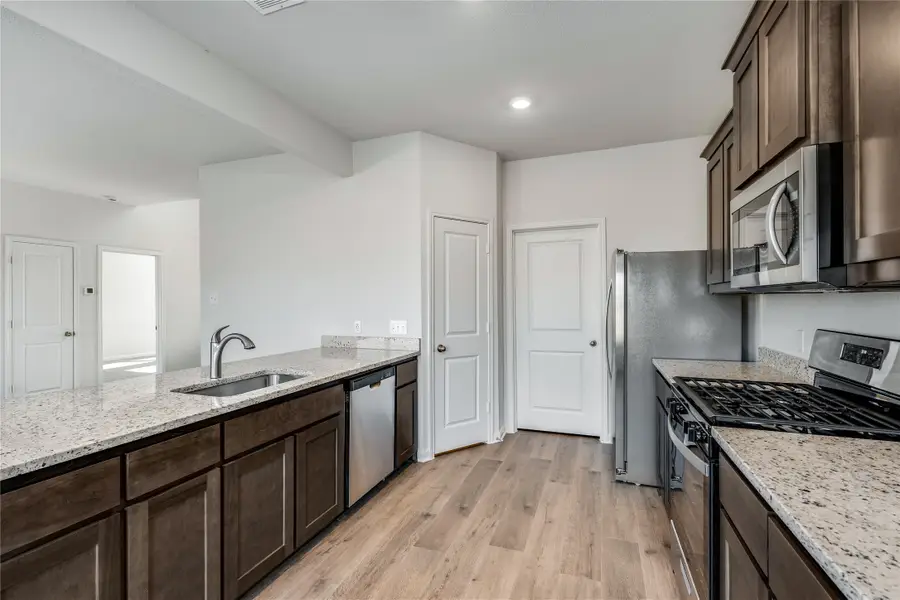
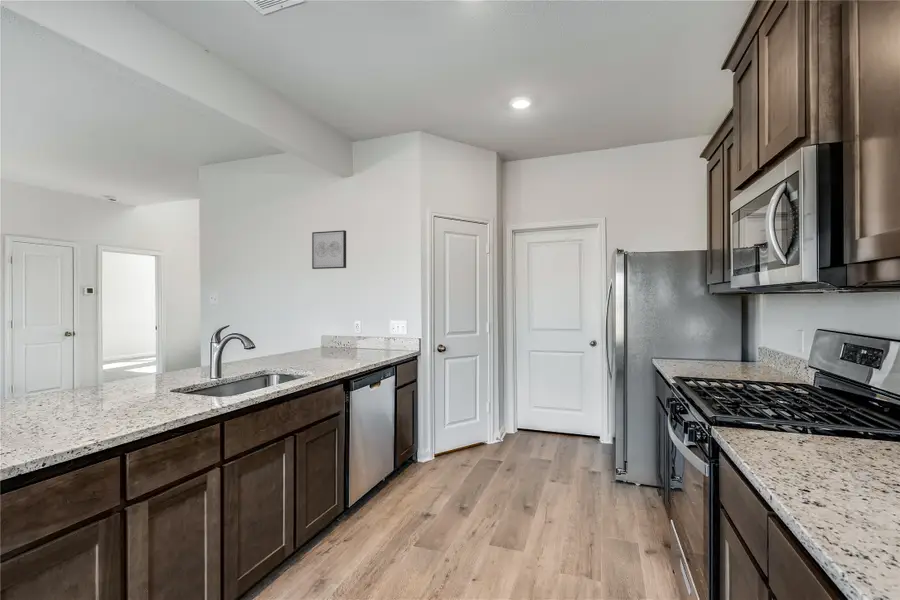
+ wall art [311,229,347,270]
